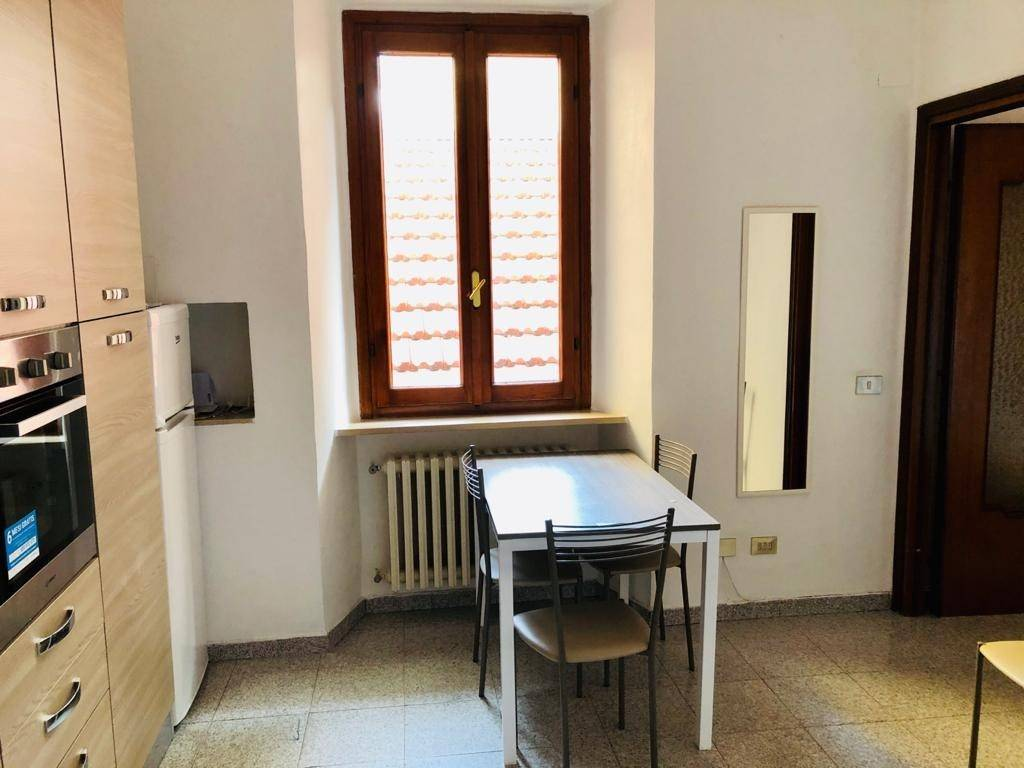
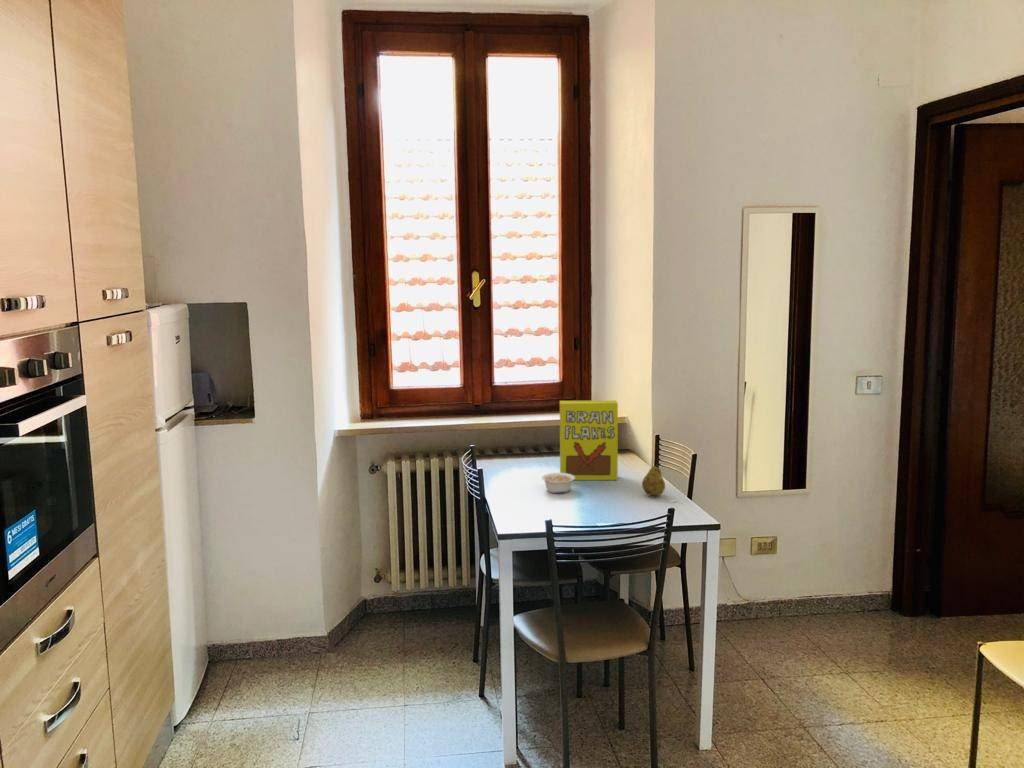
+ cereal box [559,399,619,481]
+ fruit [641,462,666,497]
+ legume [541,472,575,494]
